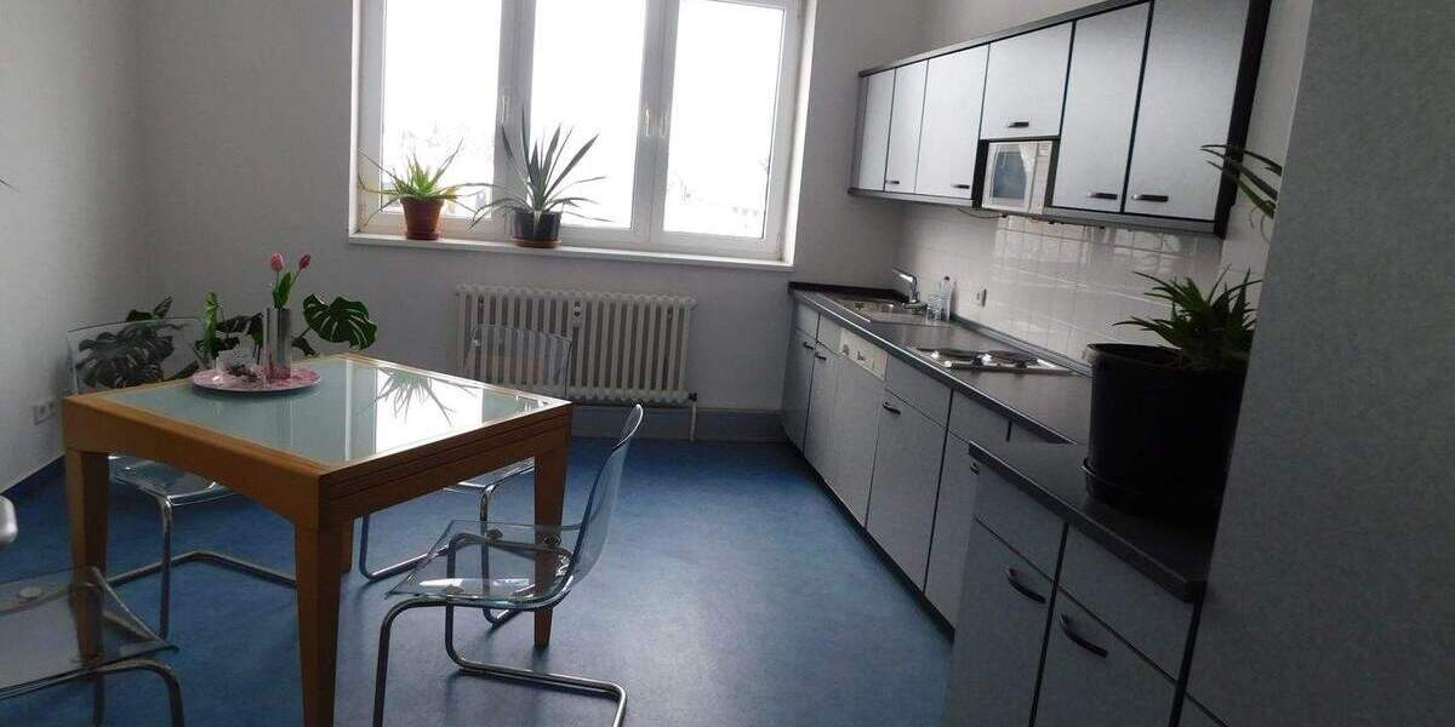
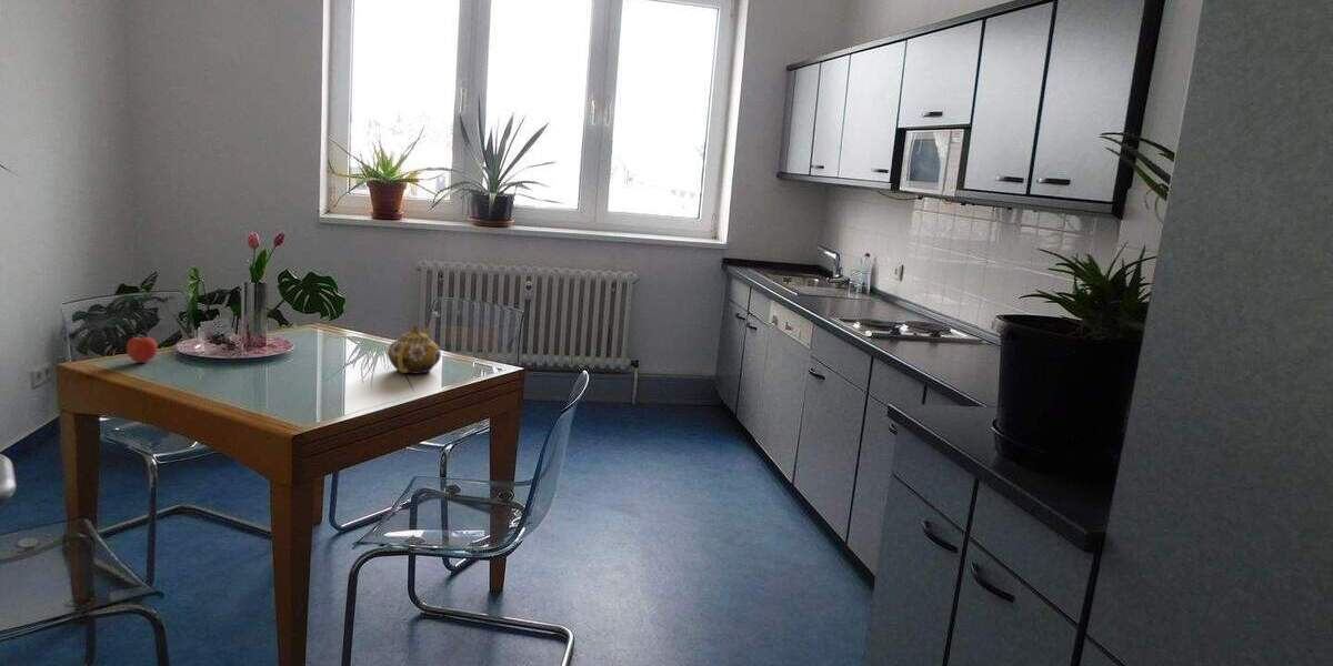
+ teapot [387,324,442,375]
+ apple [126,334,158,364]
